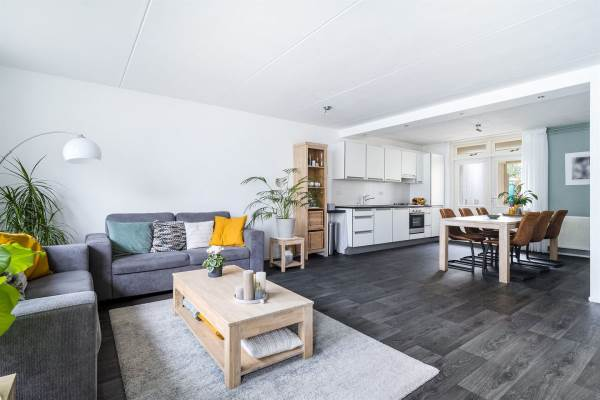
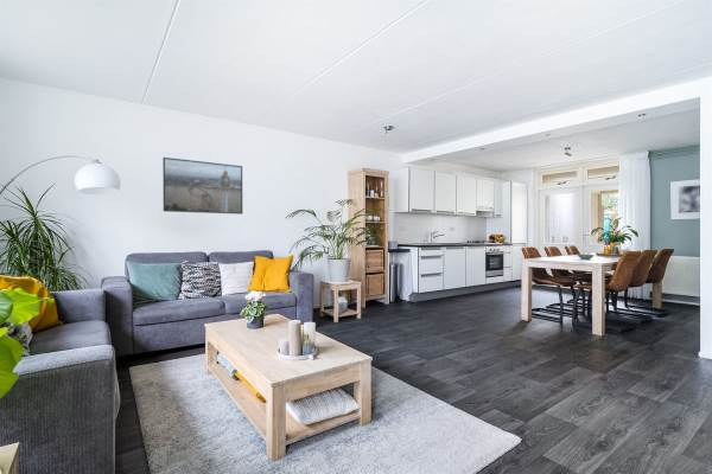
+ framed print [161,156,243,216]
